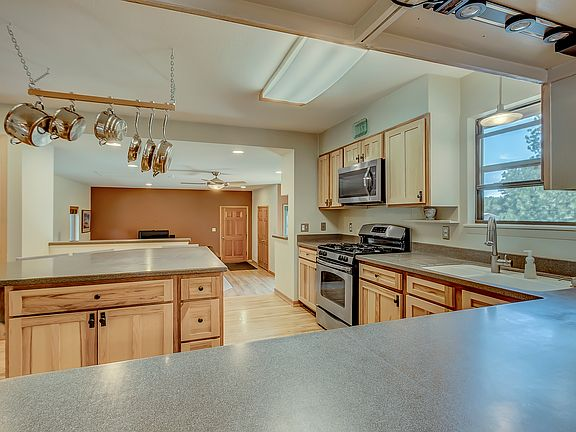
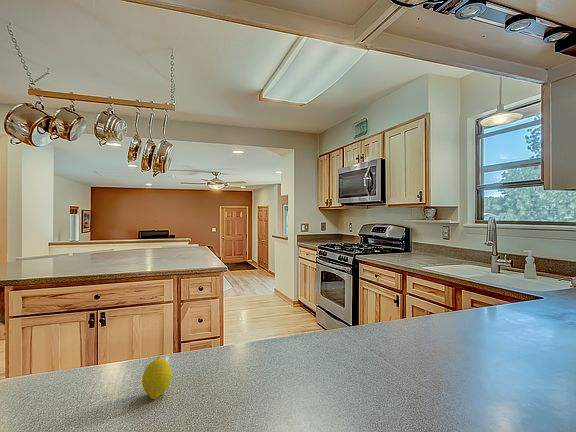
+ fruit [141,355,173,400]
